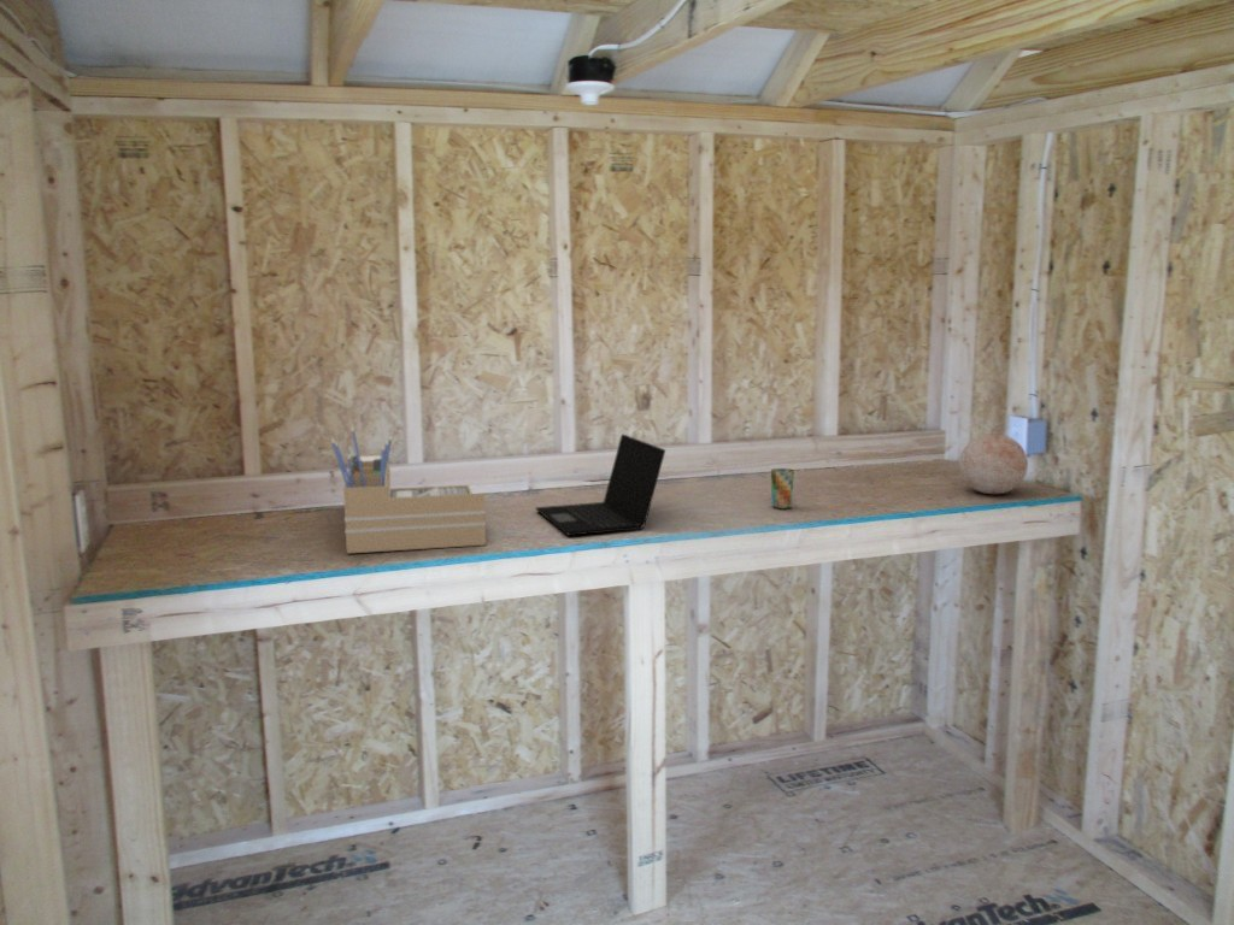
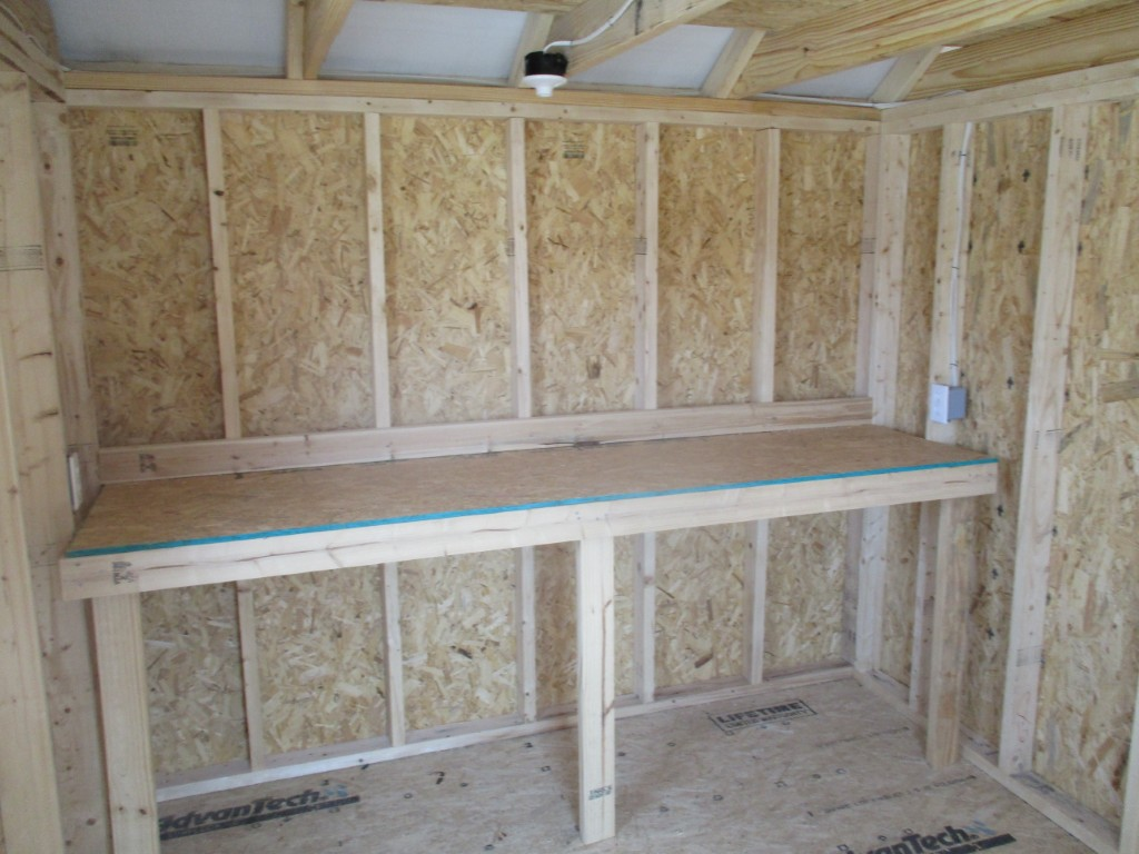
- laptop [535,432,666,537]
- decorative ball [958,432,1029,495]
- cup [770,467,795,509]
- desk organizer [330,425,487,554]
